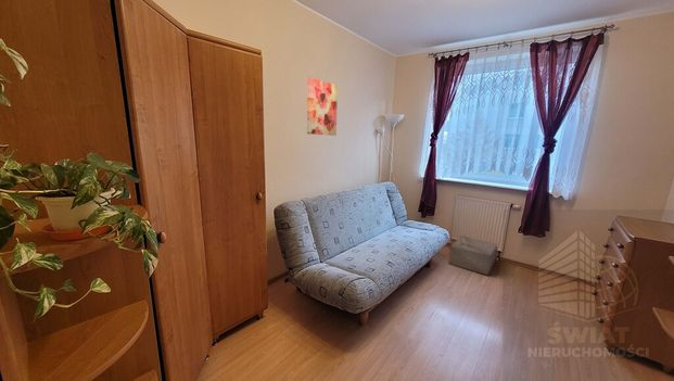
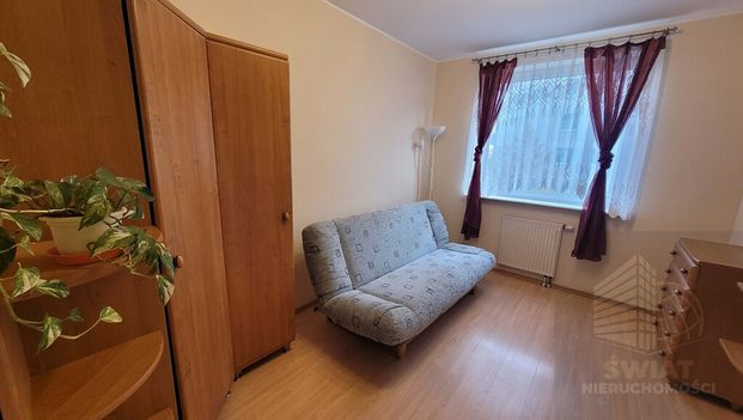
- wall art [306,76,339,137]
- cardboard box [447,234,498,276]
